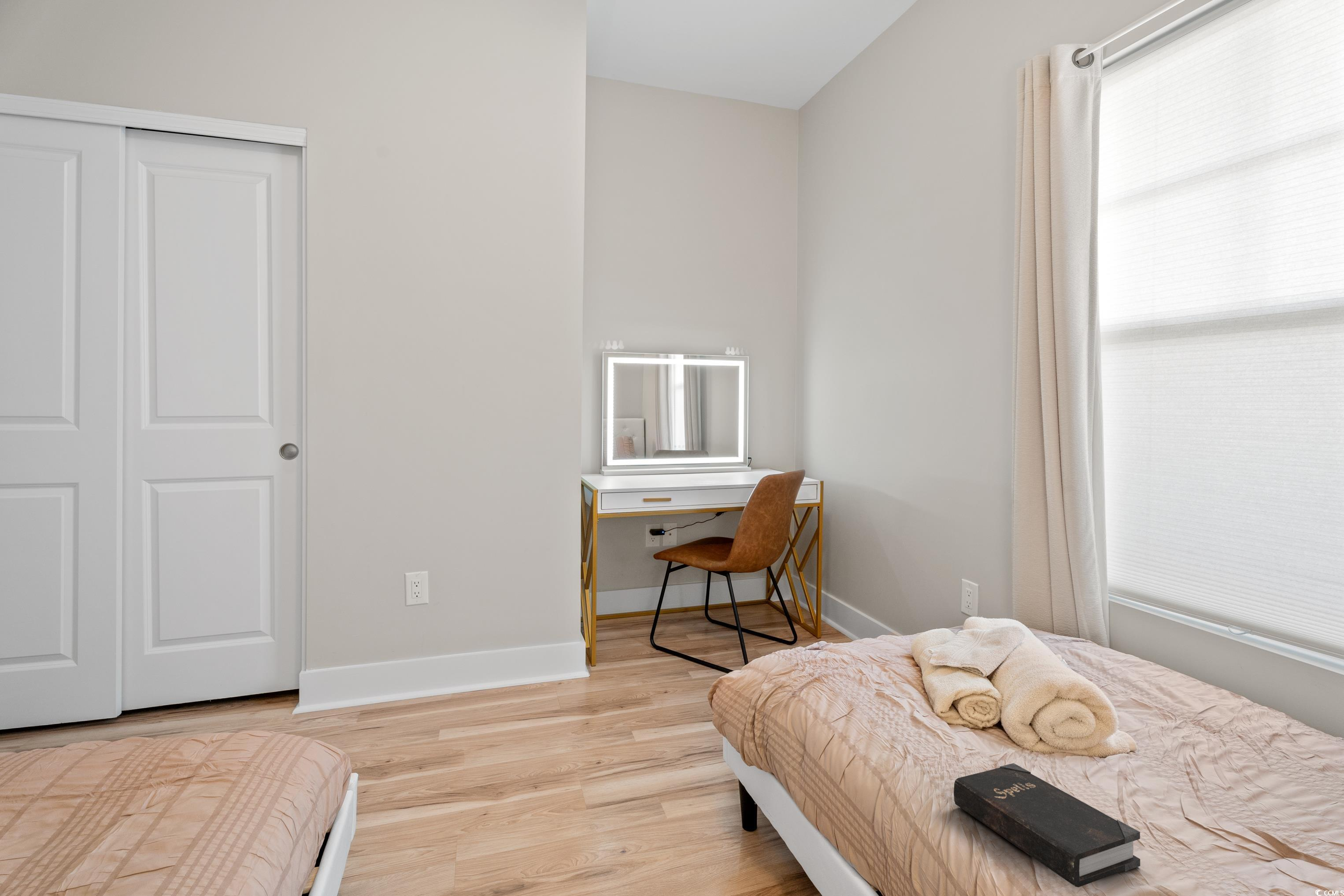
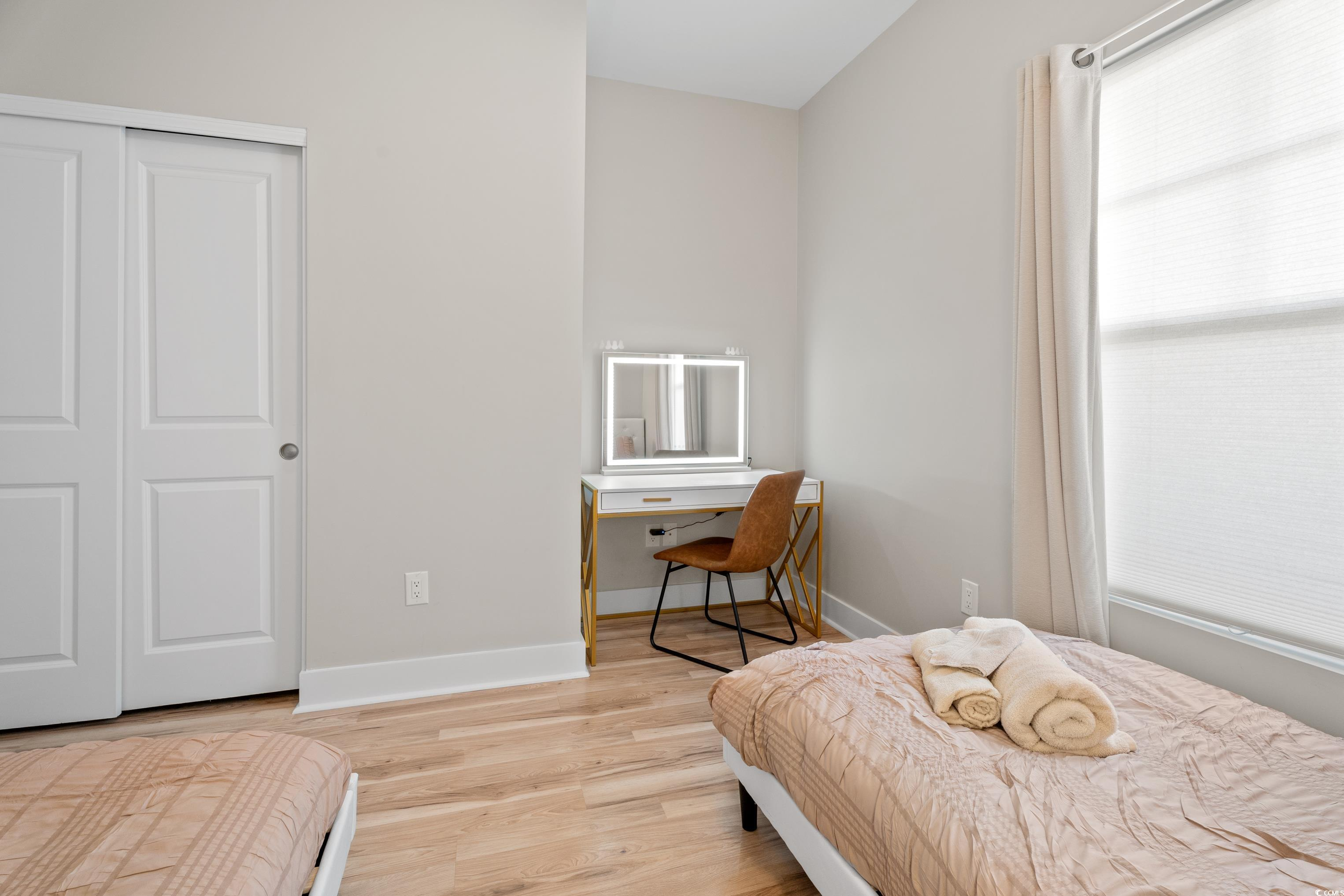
- hardback book [953,763,1140,888]
